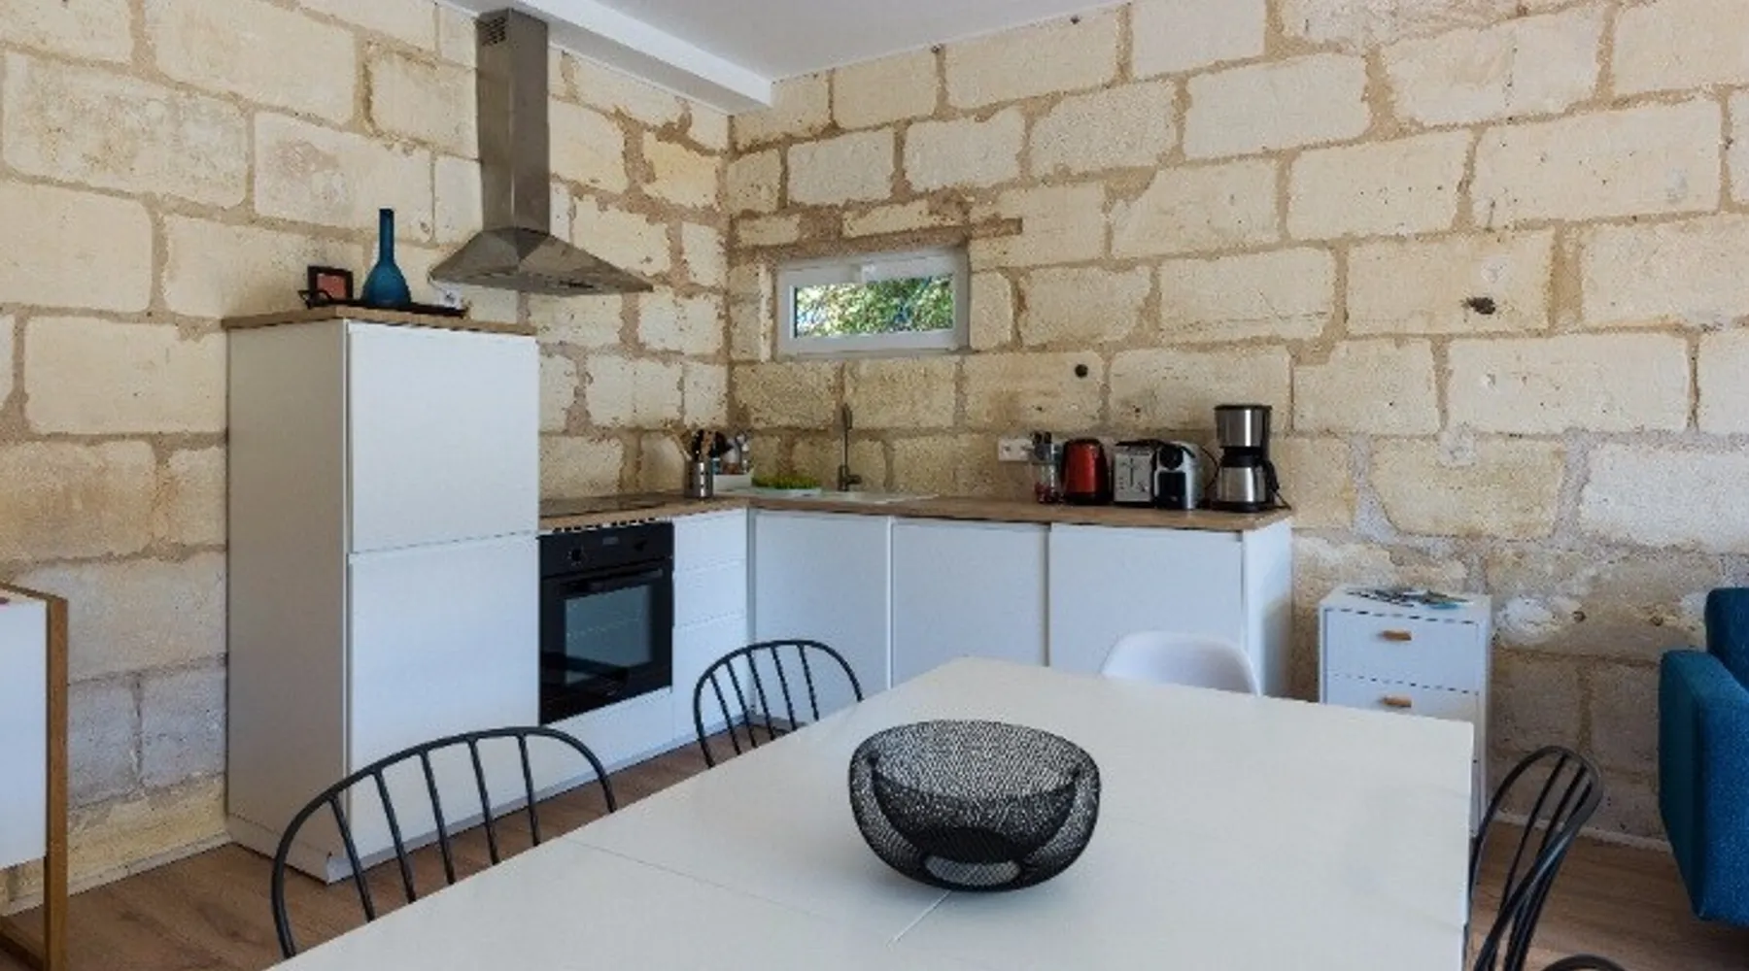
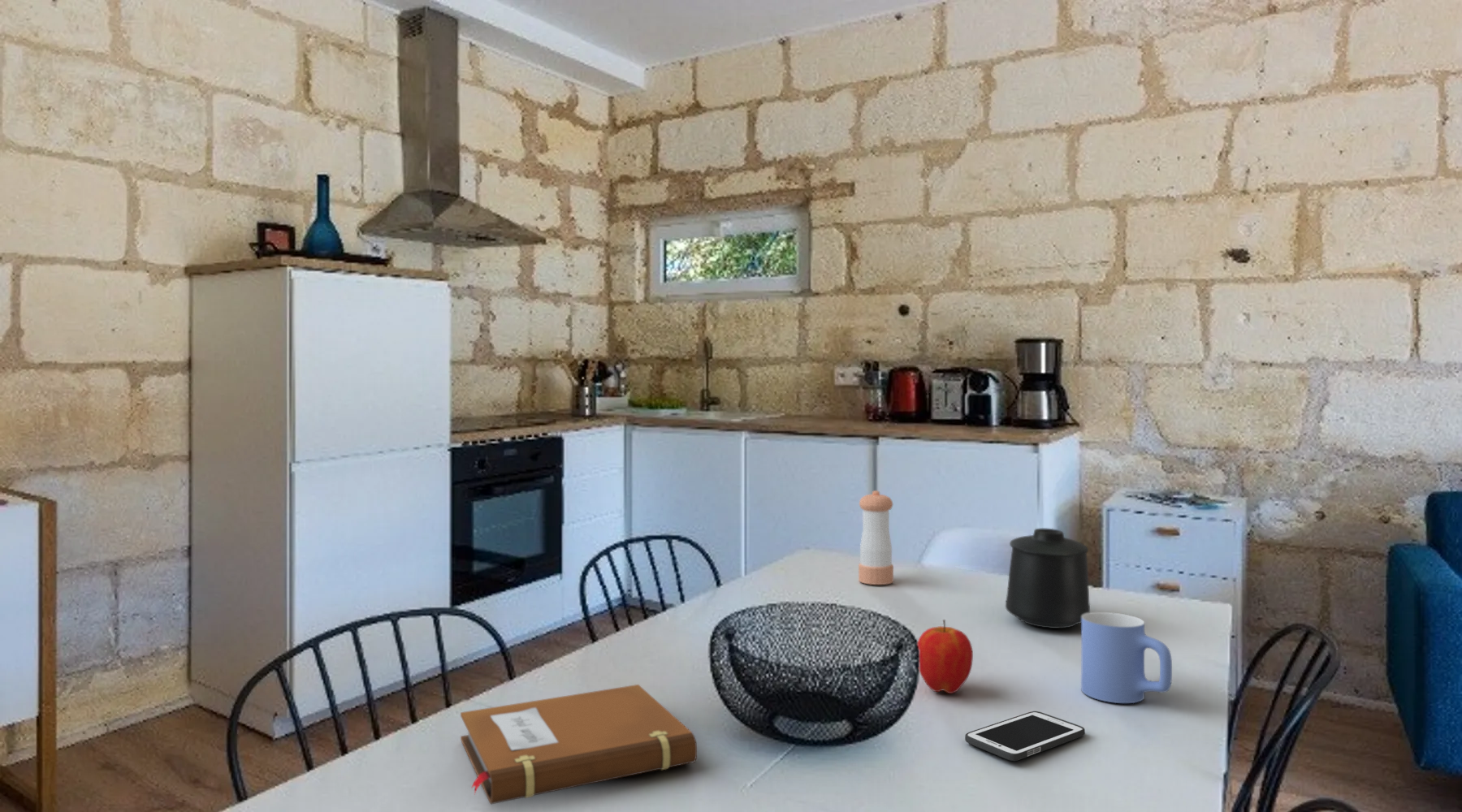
+ mug [1005,528,1091,629]
+ apple [916,619,974,694]
+ cell phone [964,711,1086,762]
+ notebook [460,684,698,805]
+ mug [1080,611,1173,704]
+ pepper shaker [858,490,894,585]
